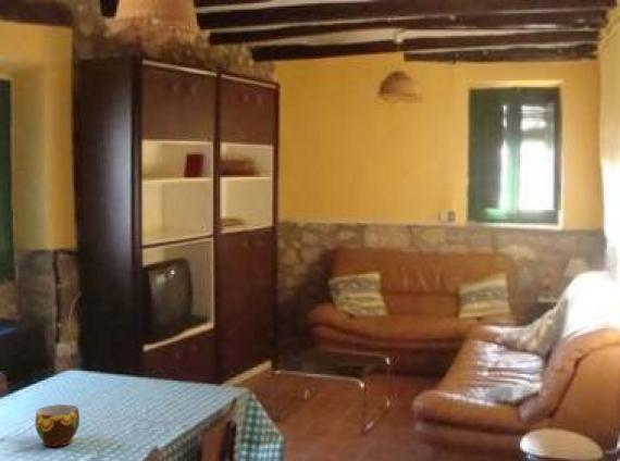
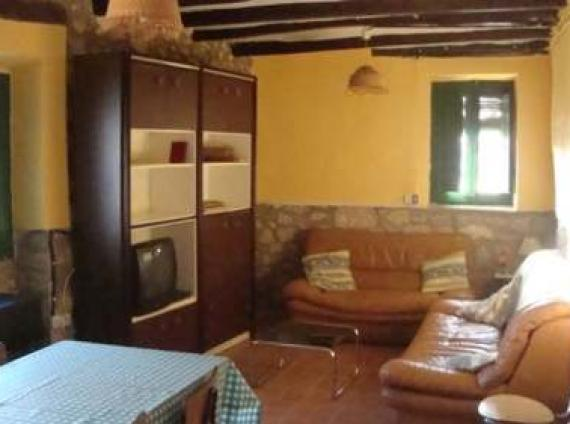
- cup [34,403,80,448]
